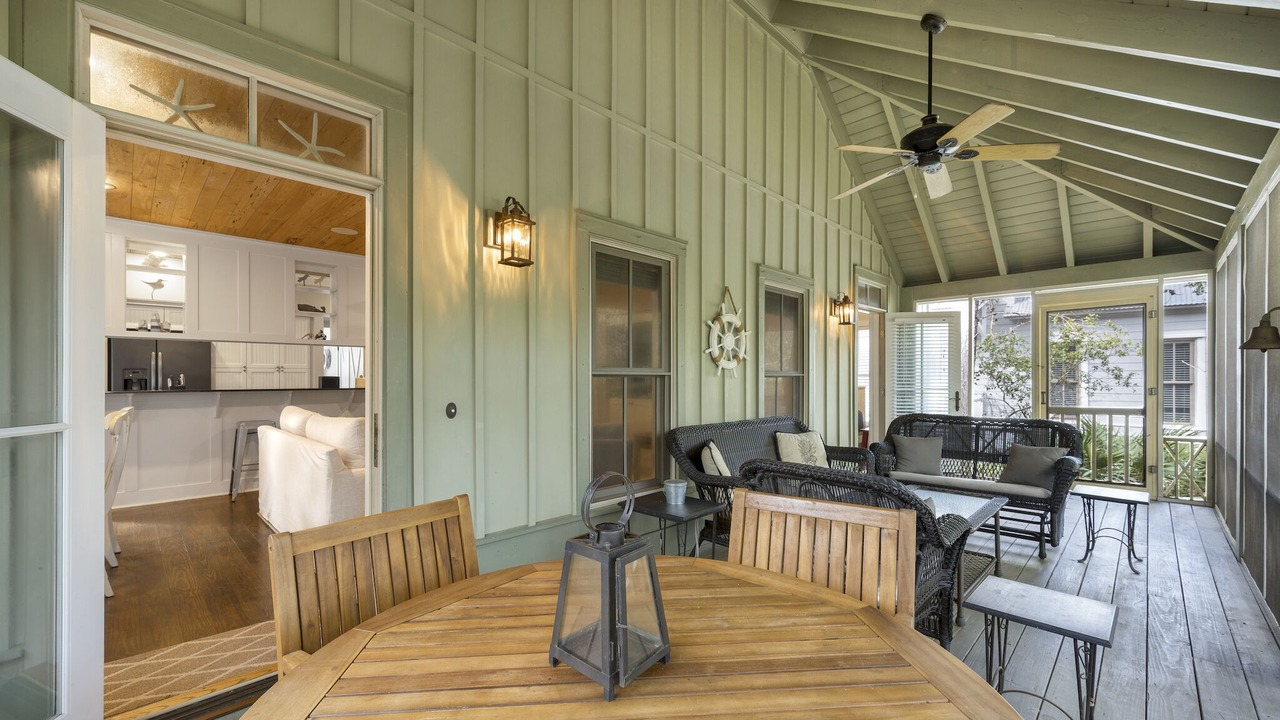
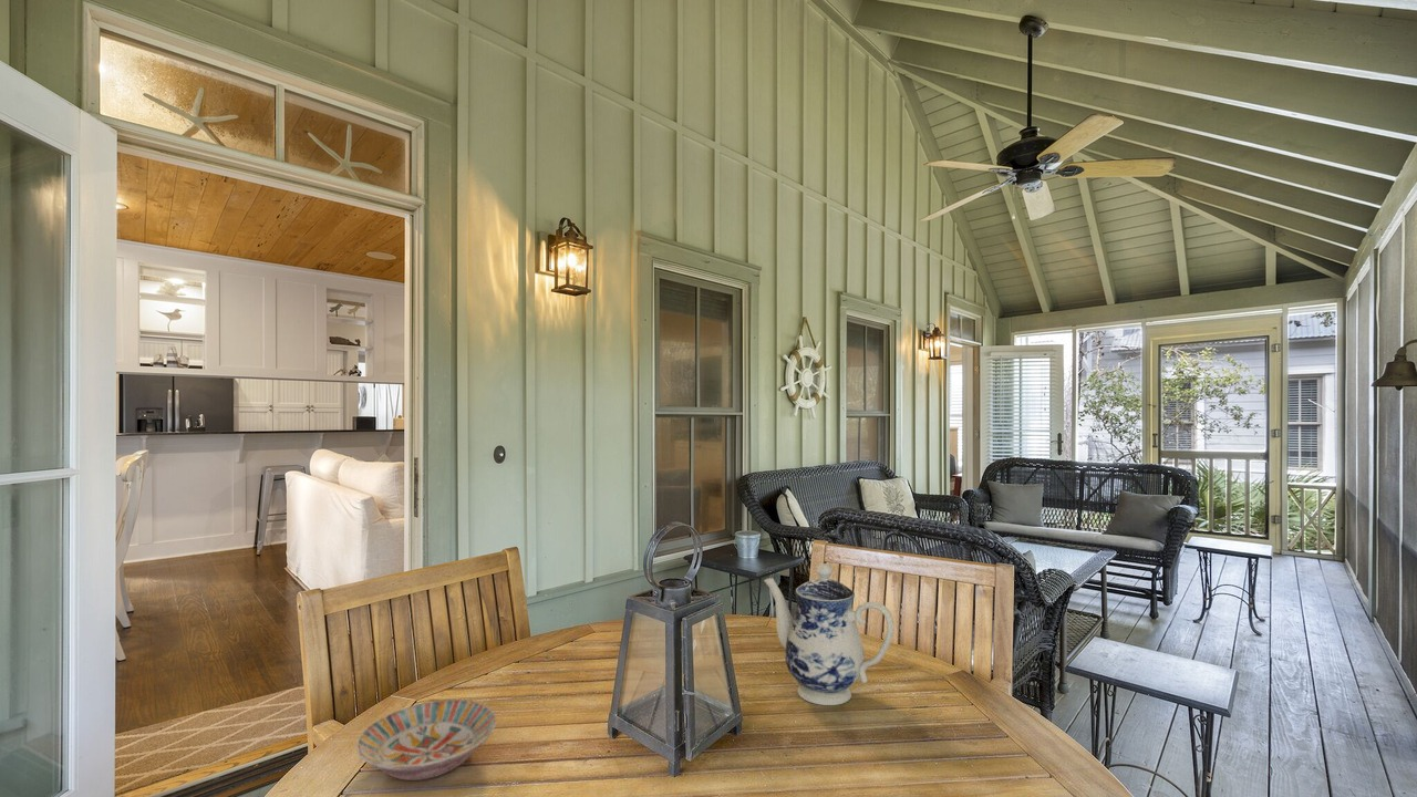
+ bowl [354,698,498,782]
+ teapot [763,562,896,706]
